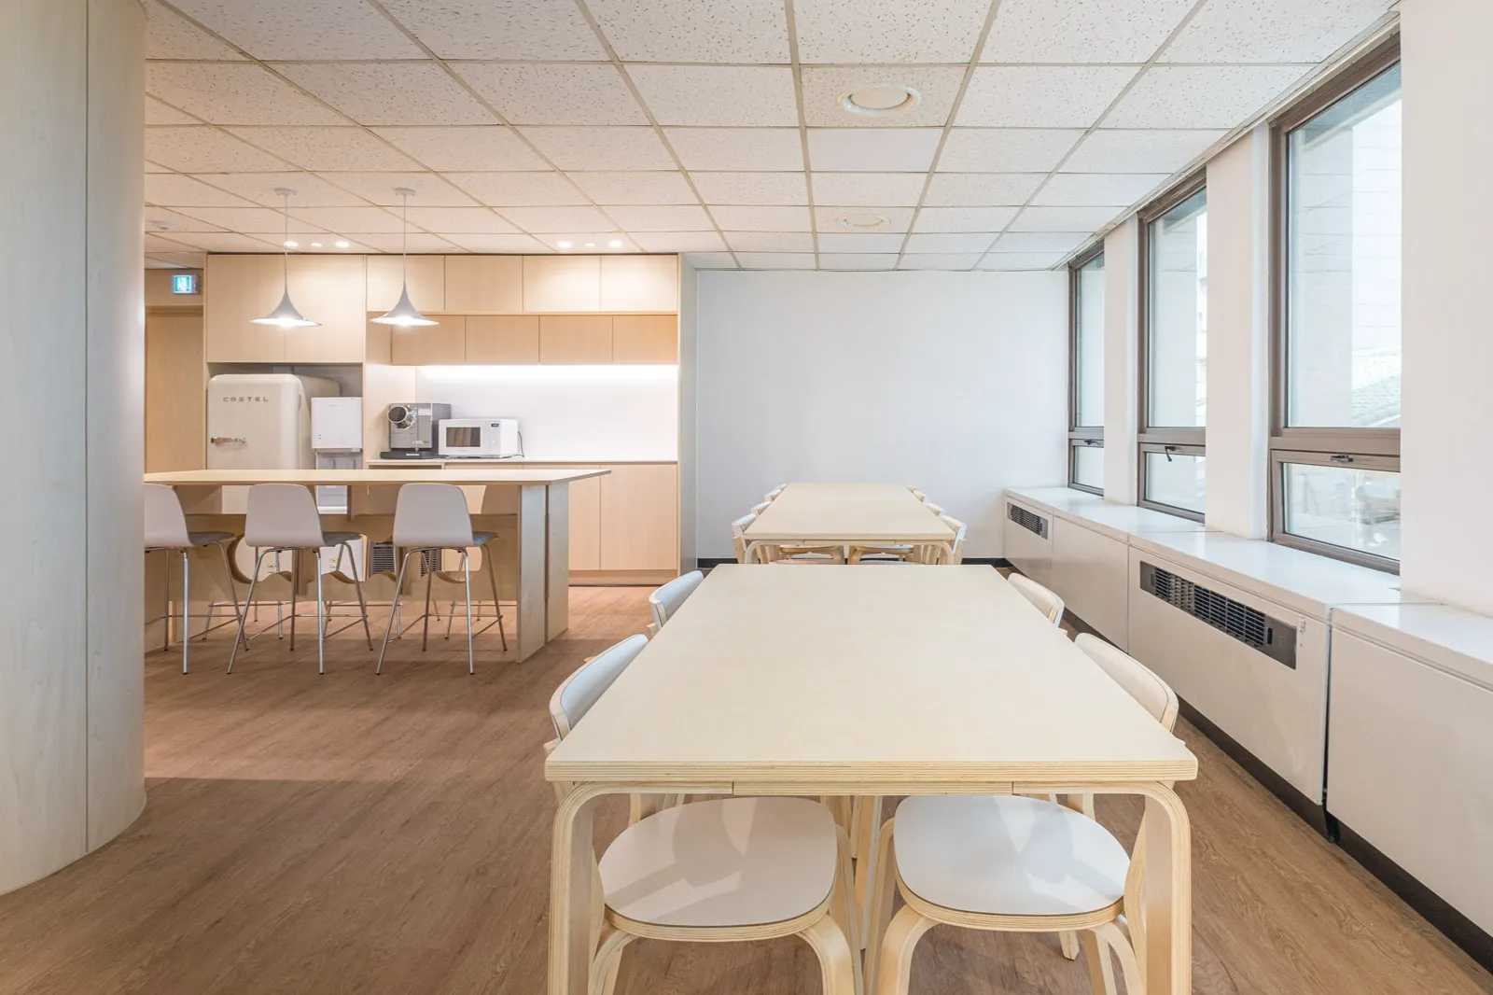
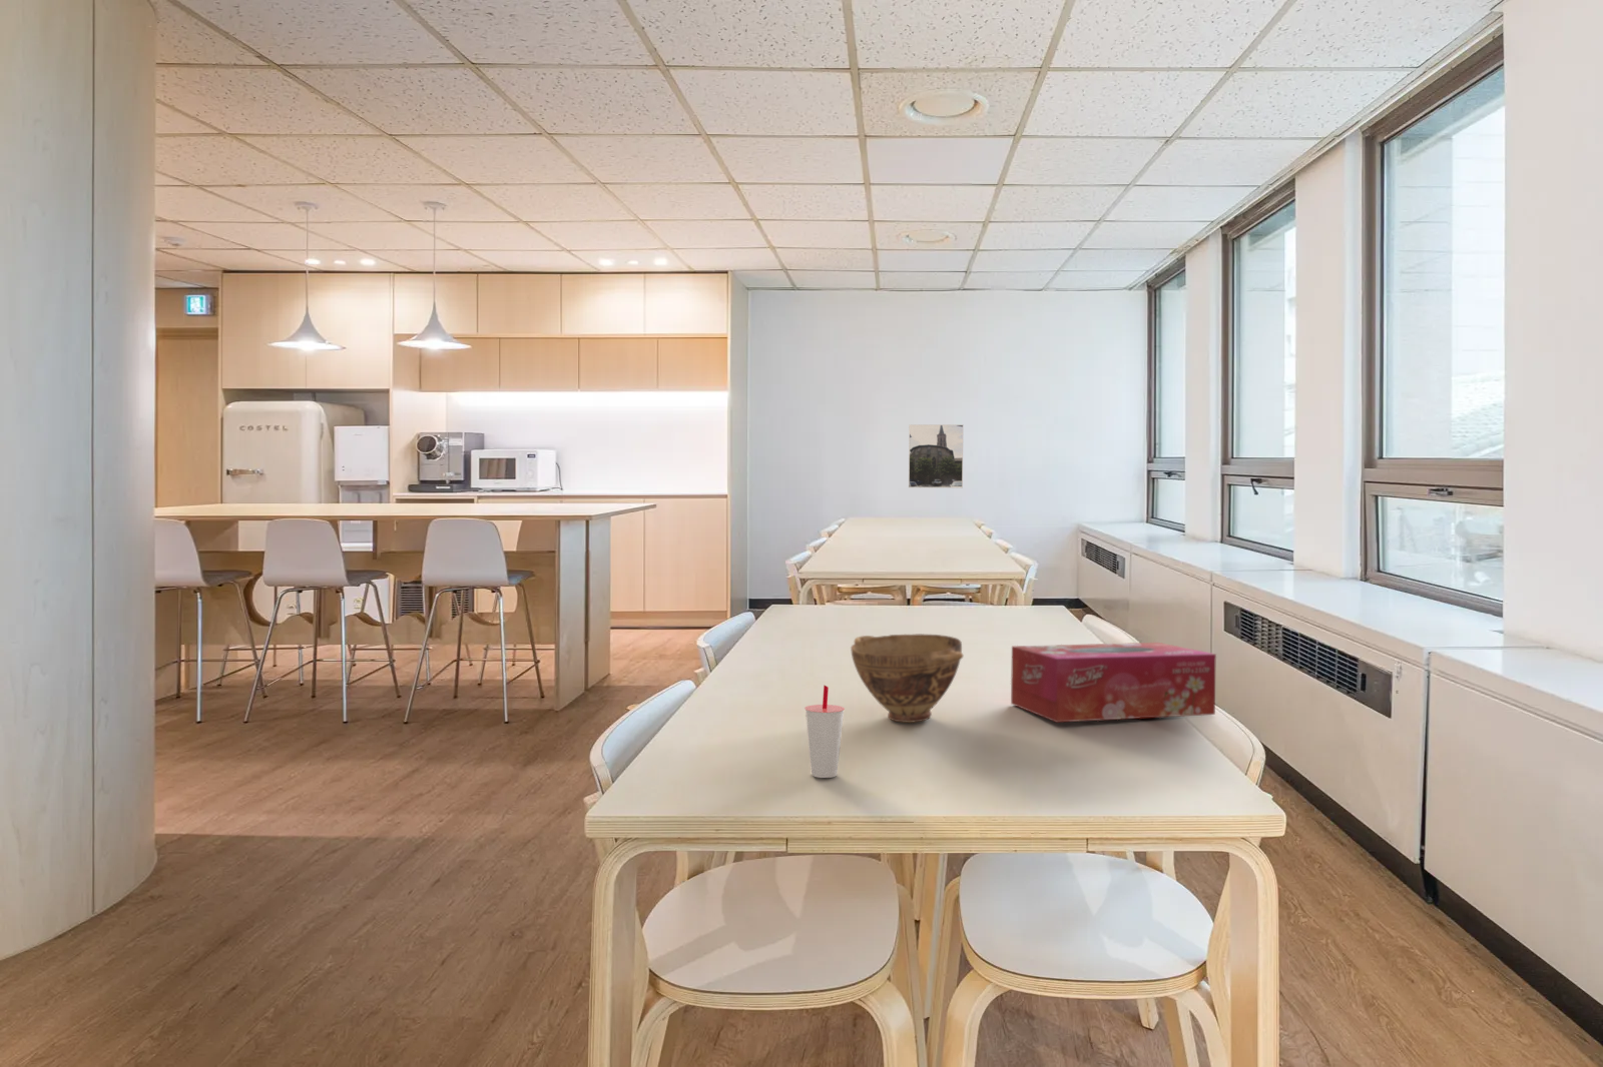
+ tissue box [1009,642,1217,724]
+ bowl [850,632,965,724]
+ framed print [908,424,964,488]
+ cup [803,685,845,779]
